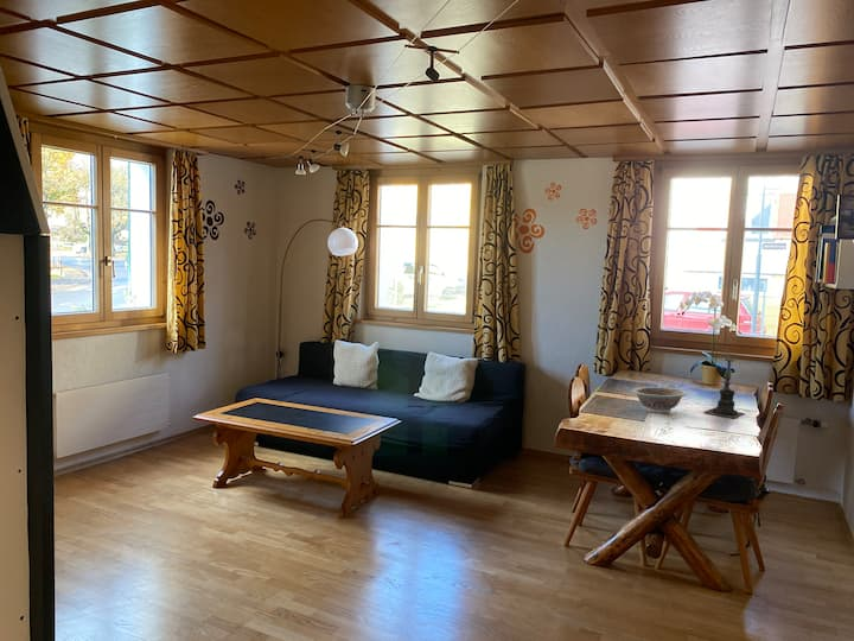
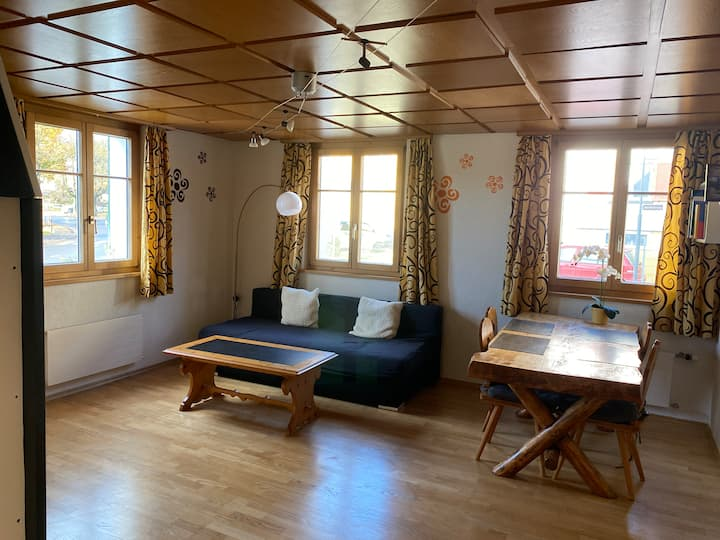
- candle holder [703,349,746,419]
- decorative bowl [631,386,688,414]
